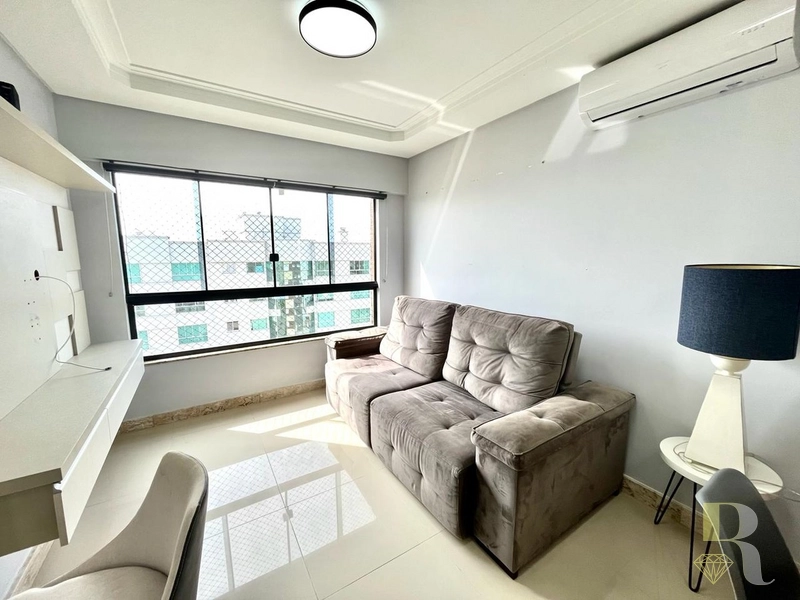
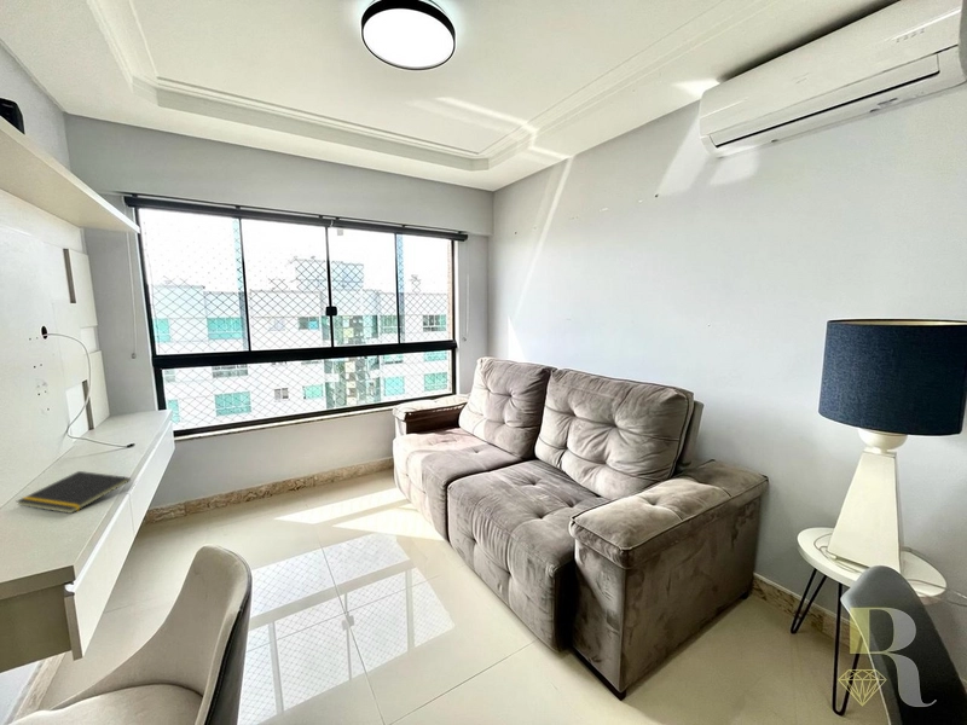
+ notepad [16,470,132,515]
